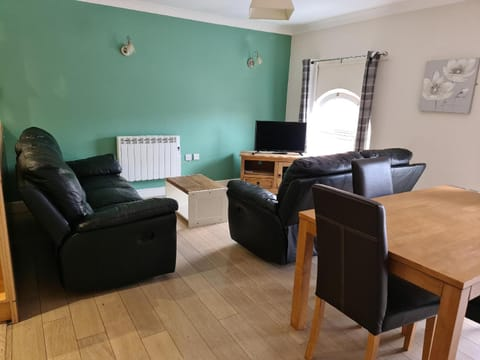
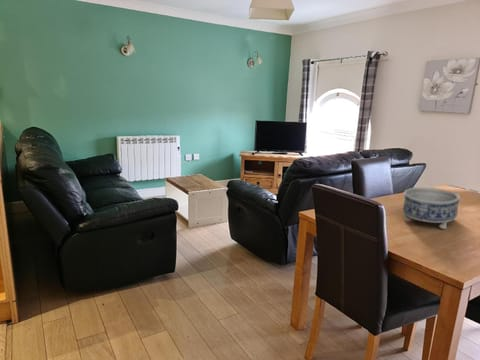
+ decorative bowl [402,187,462,230]
